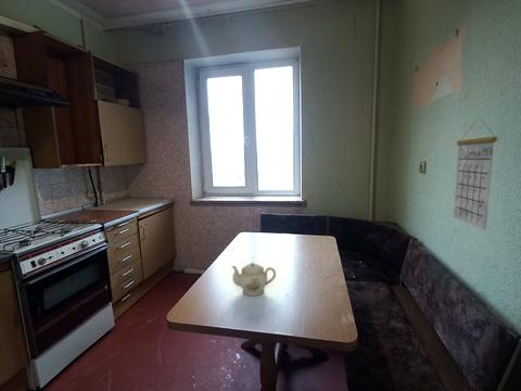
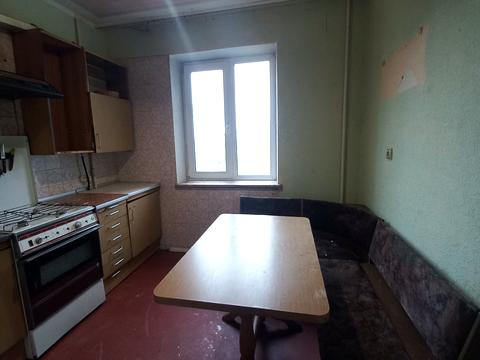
- calendar [453,116,498,231]
- teapot [231,262,277,297]
